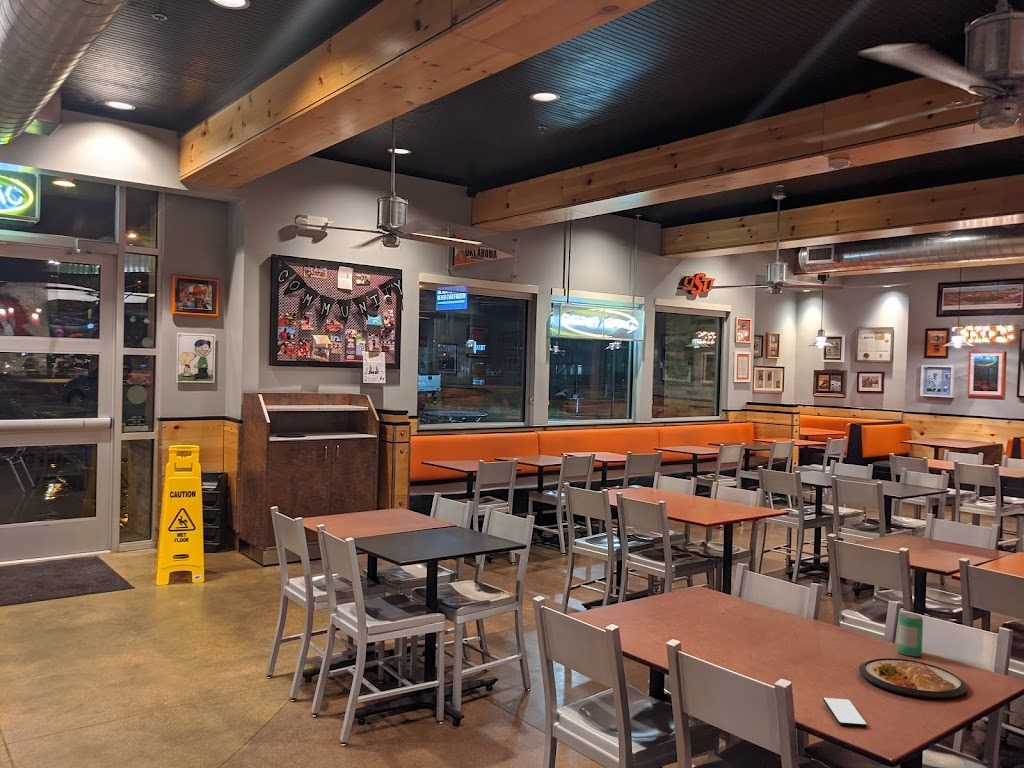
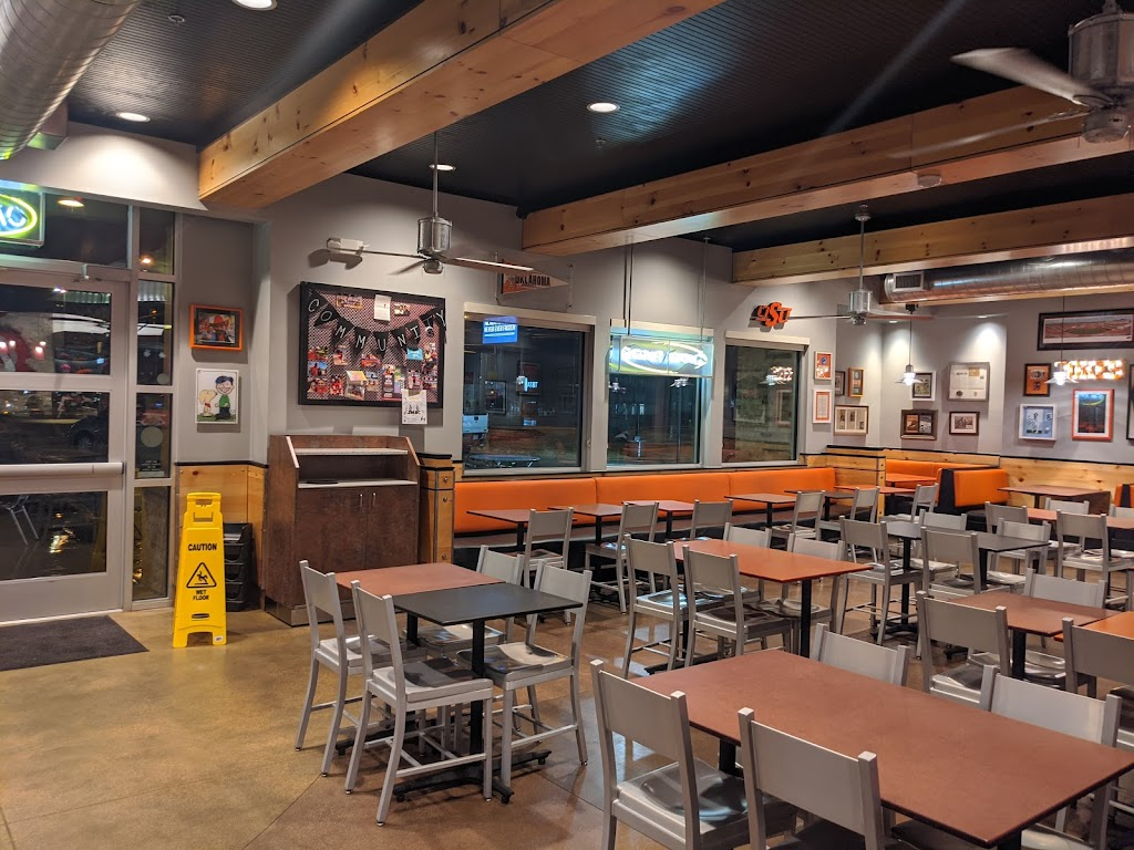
- beverage can [897,612,924,658]
- dish [858,657,968,700]
- smartphone [822,697,868,728]
